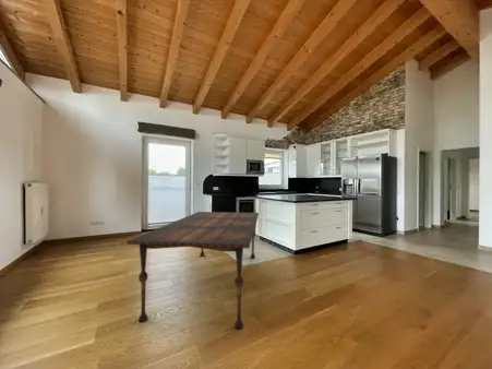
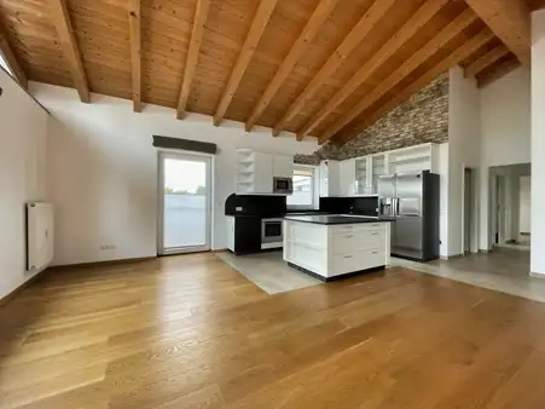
- dining table [127,211,260,331]
